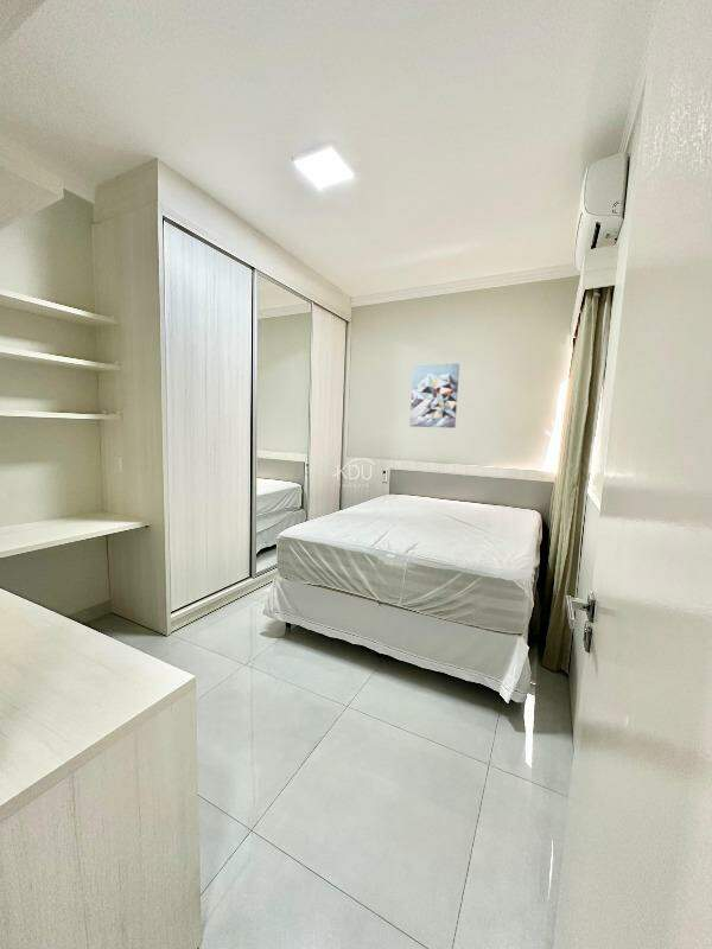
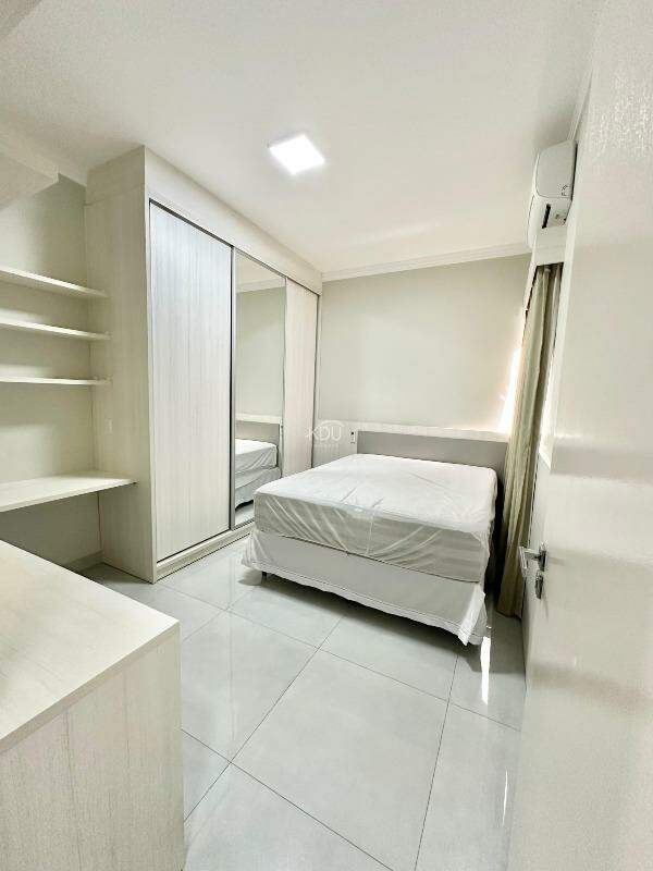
- wall art [409,362,460,429]
